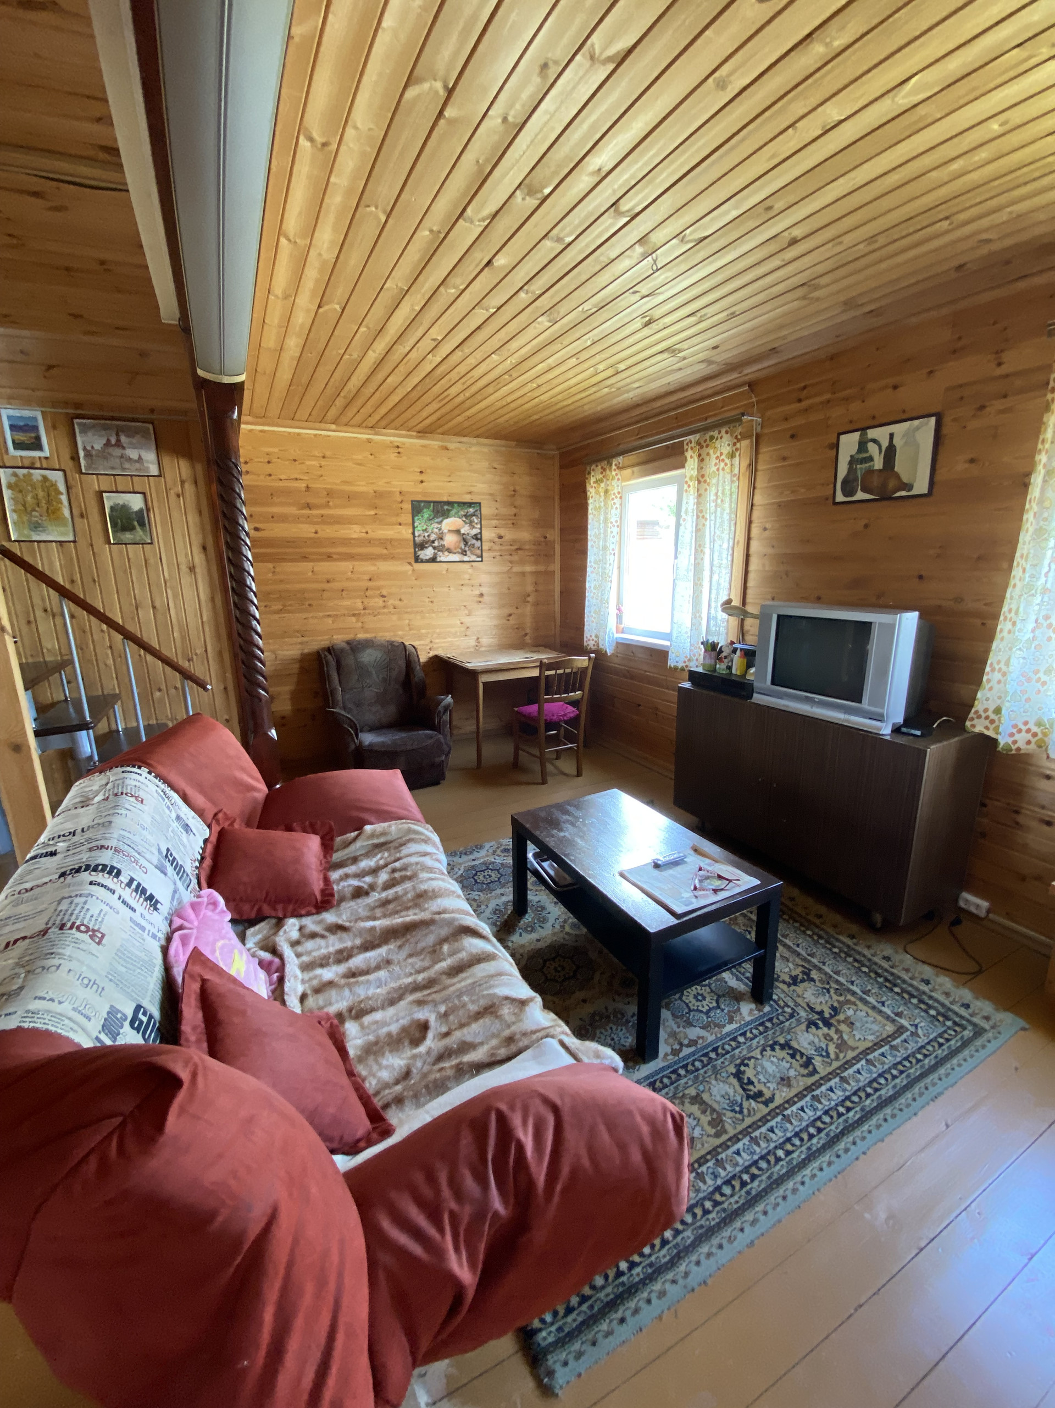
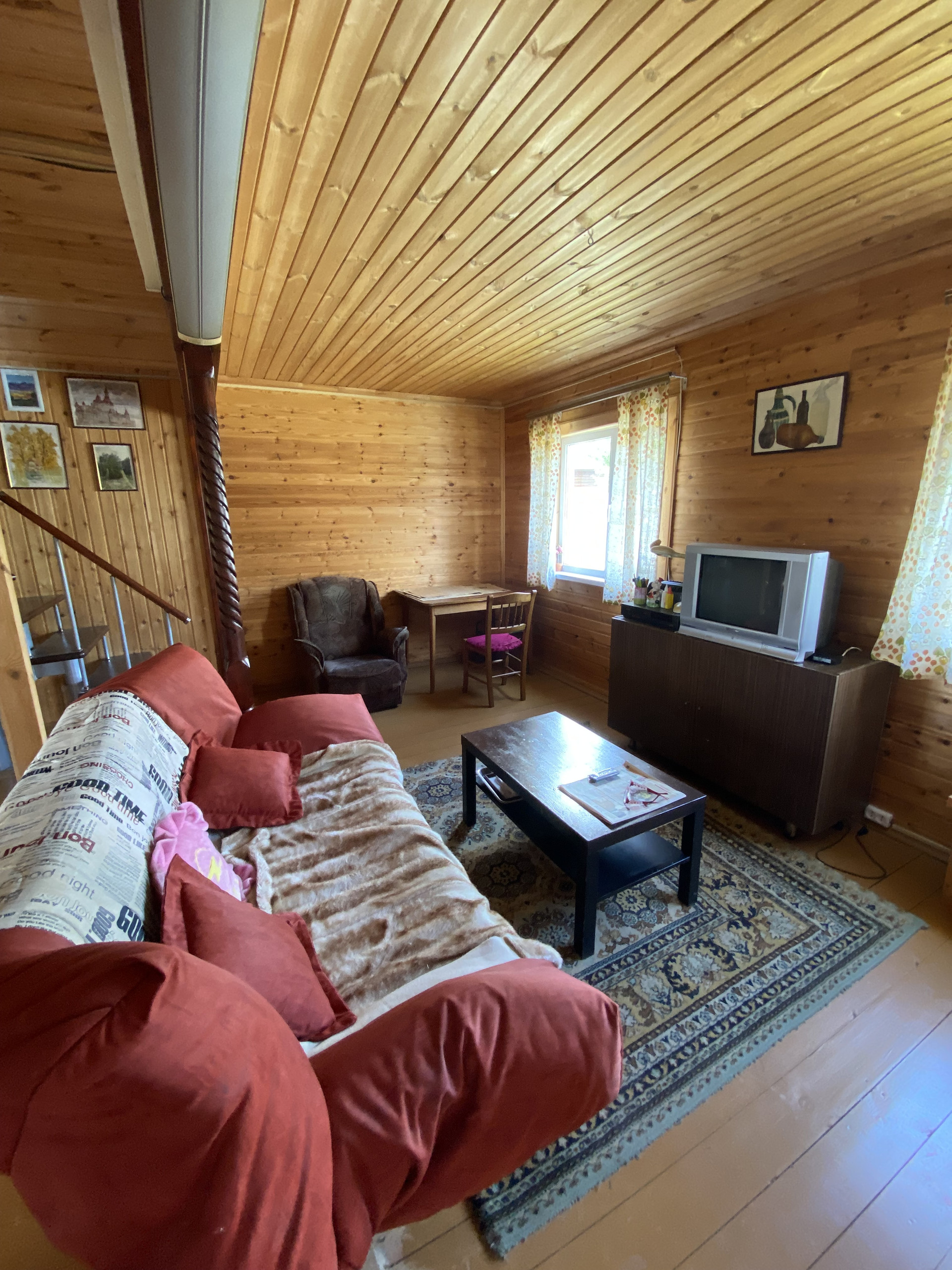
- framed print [410,499,483,563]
